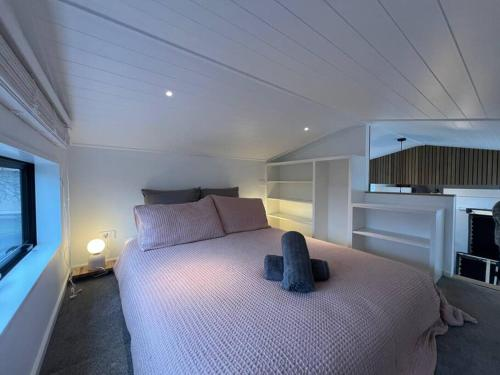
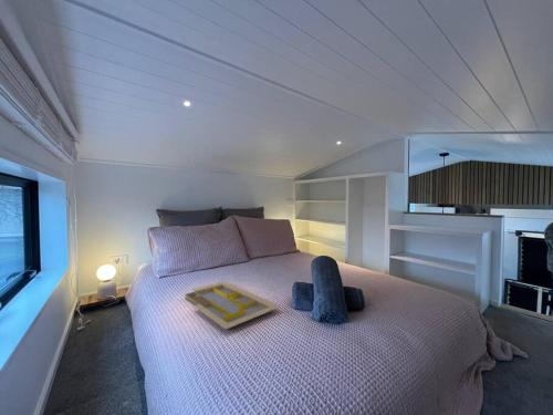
+ serving tray [184,280,281,330]
